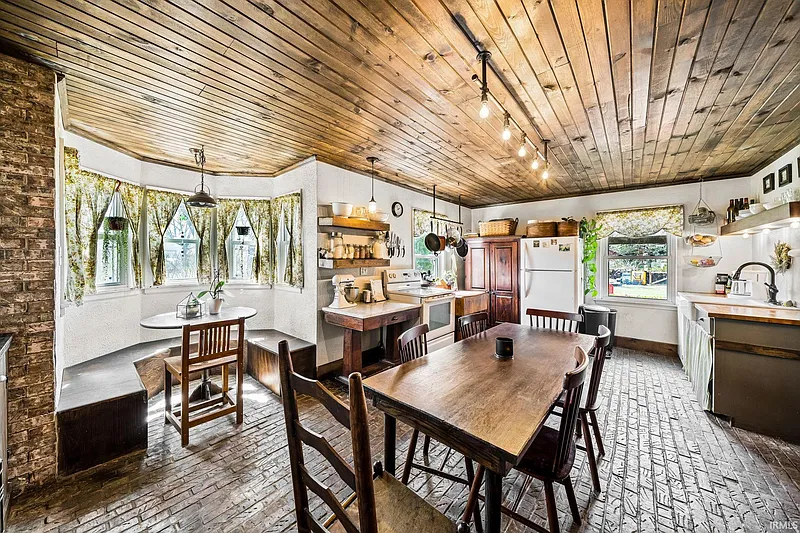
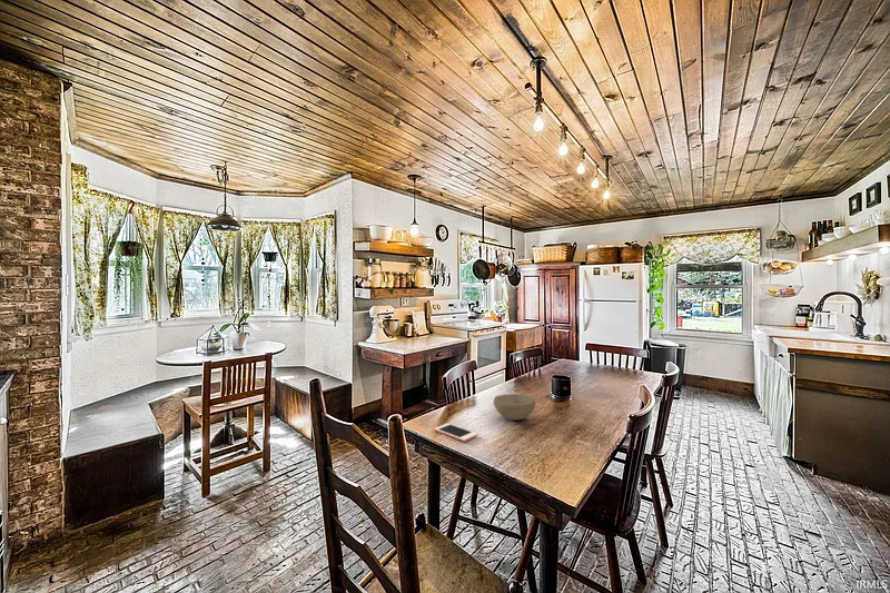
+ cell phone [434,423,478,443]
+ bowl [493,393,536,422]
